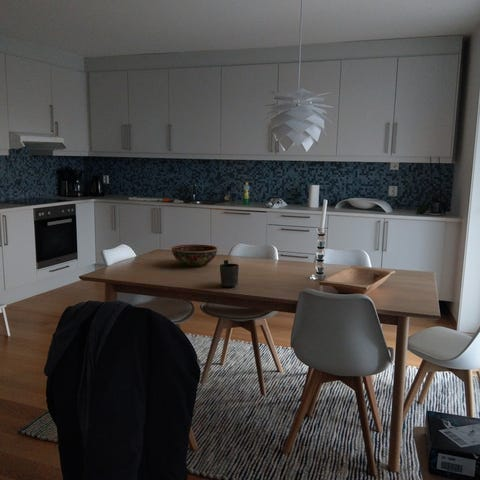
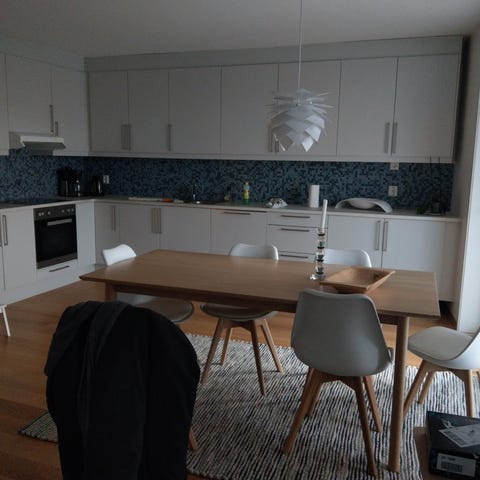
- bowl [171,243,218,267]
- mug [219,259,240,288]
